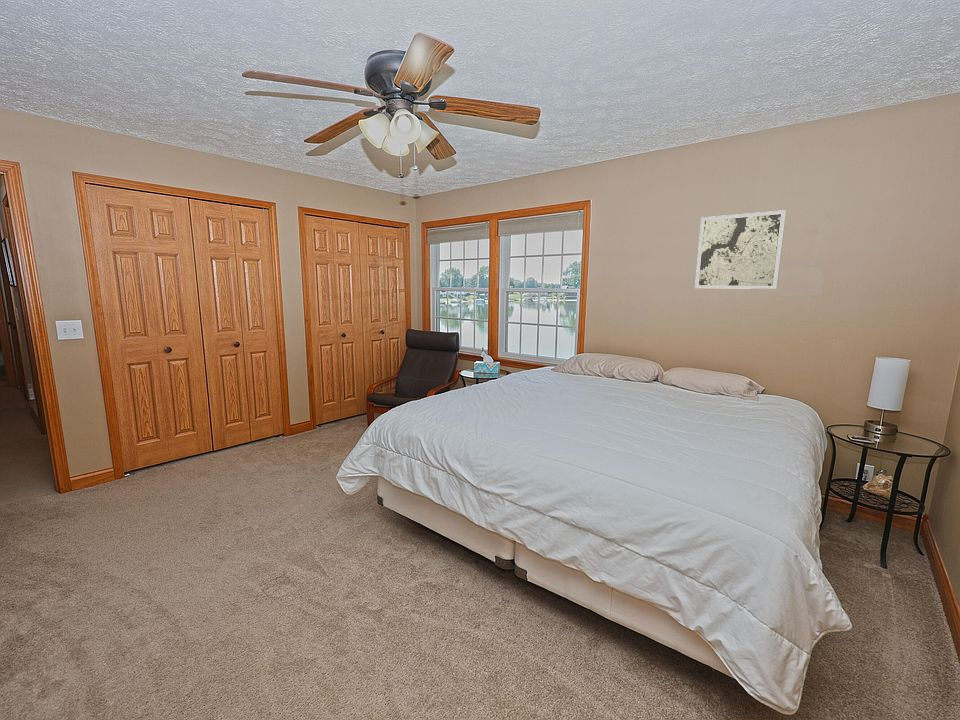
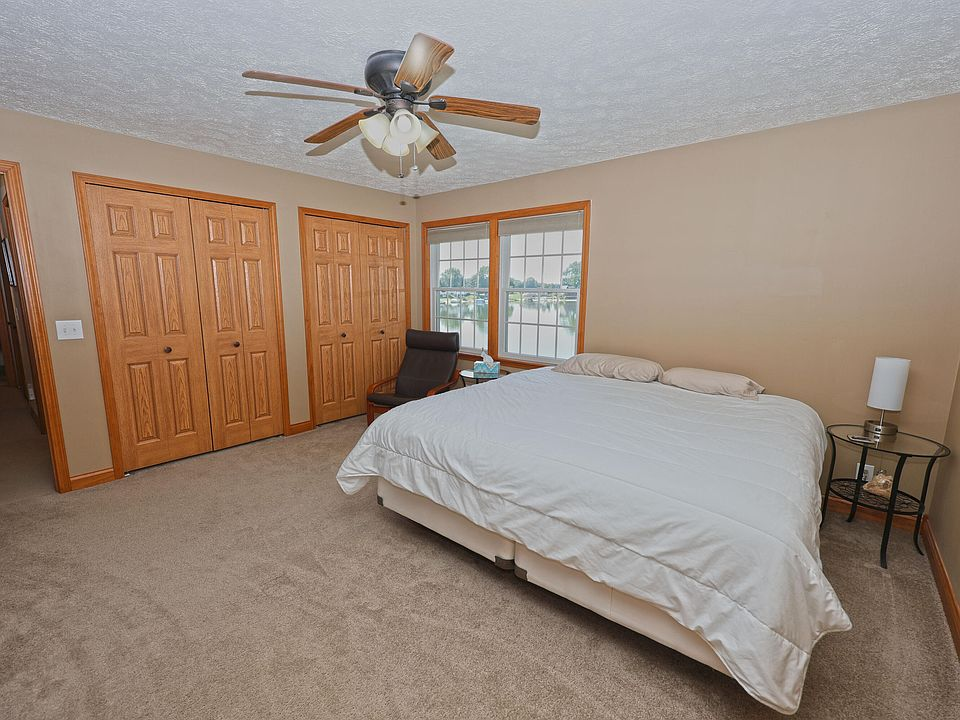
- wall art [694,209,787,290]
